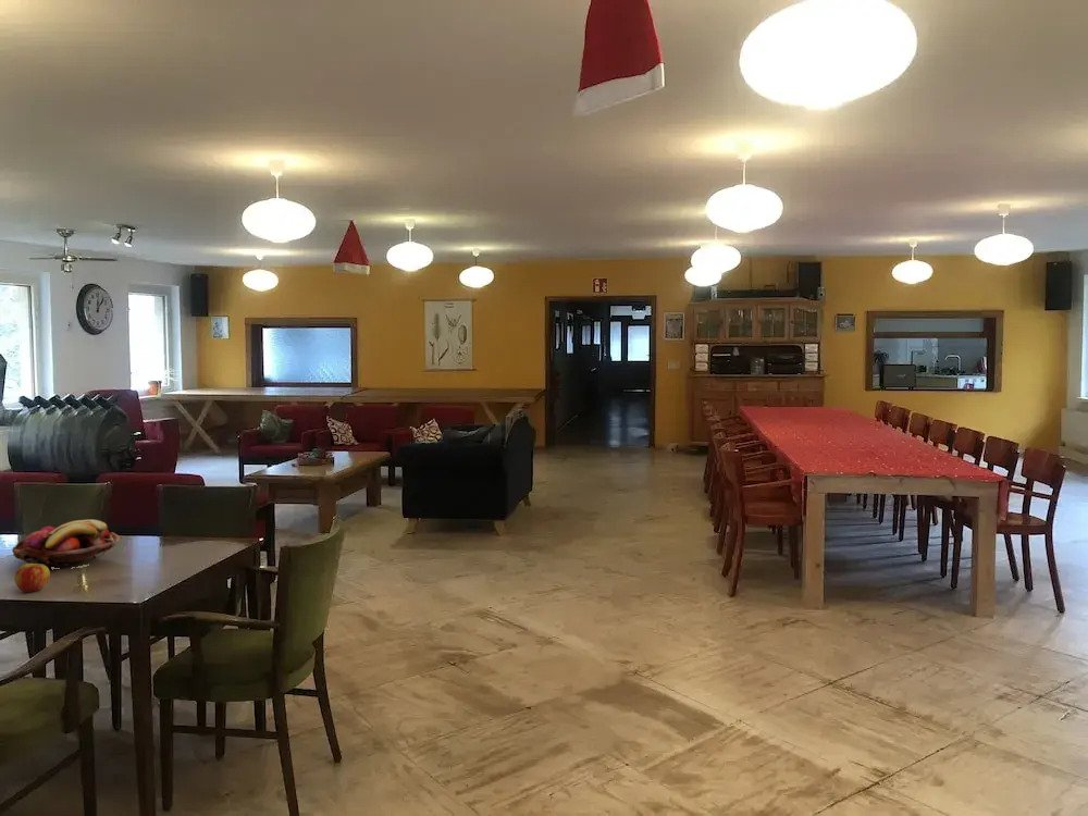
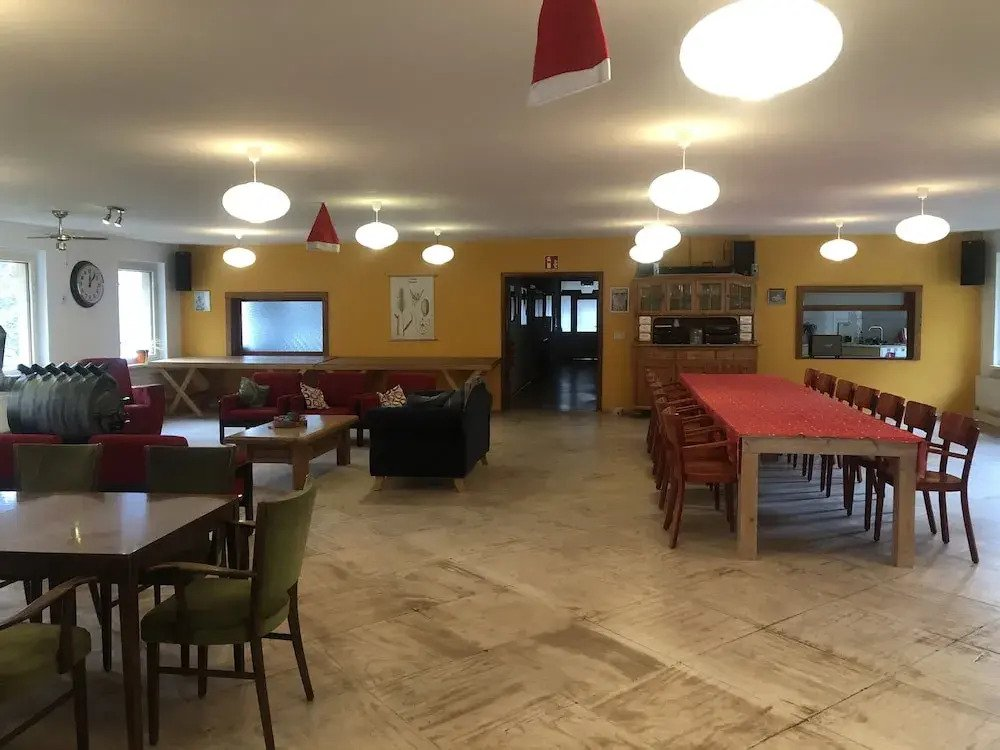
- apple [13,562,51,593]
- fruit basket [11,519,124,568]
